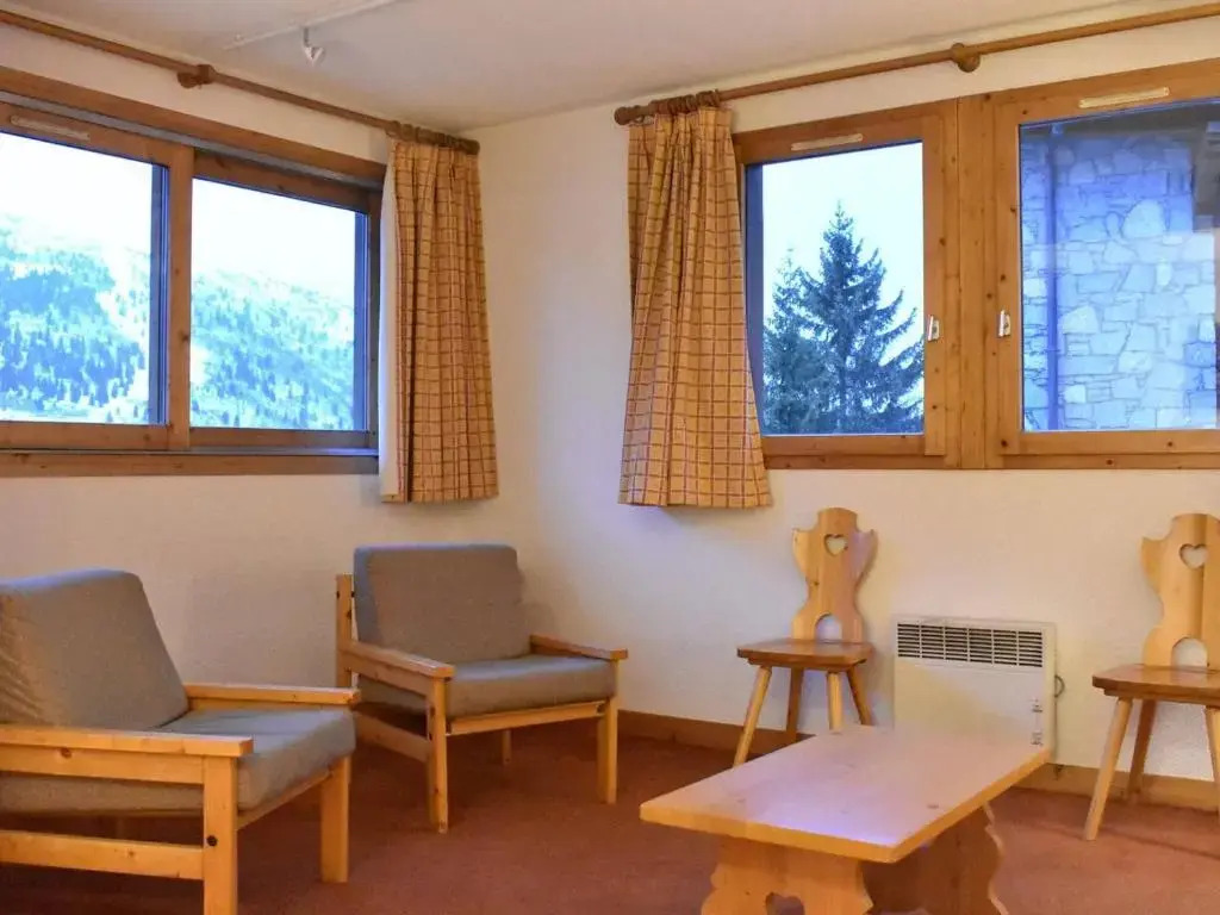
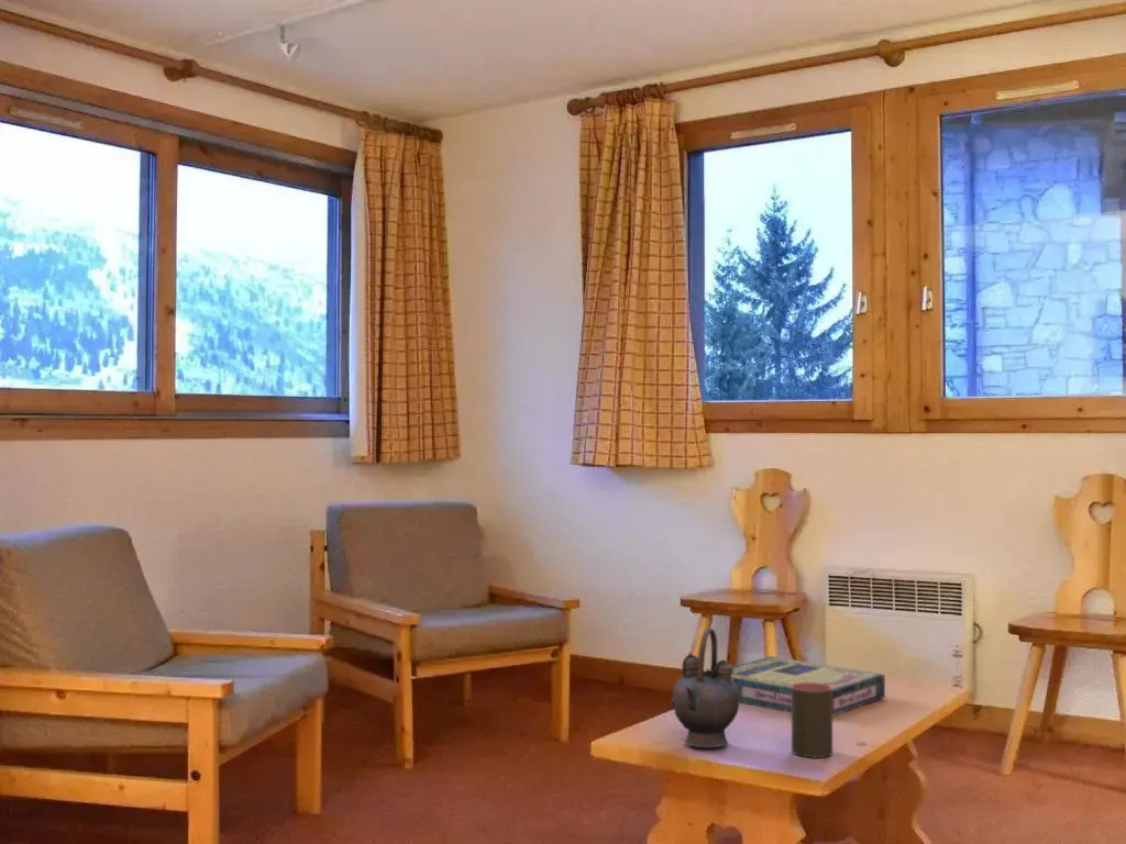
+ teapot [669,628,740,748]
+ video game box [731,655,886,717]
+ cup [791,682,834,758]
